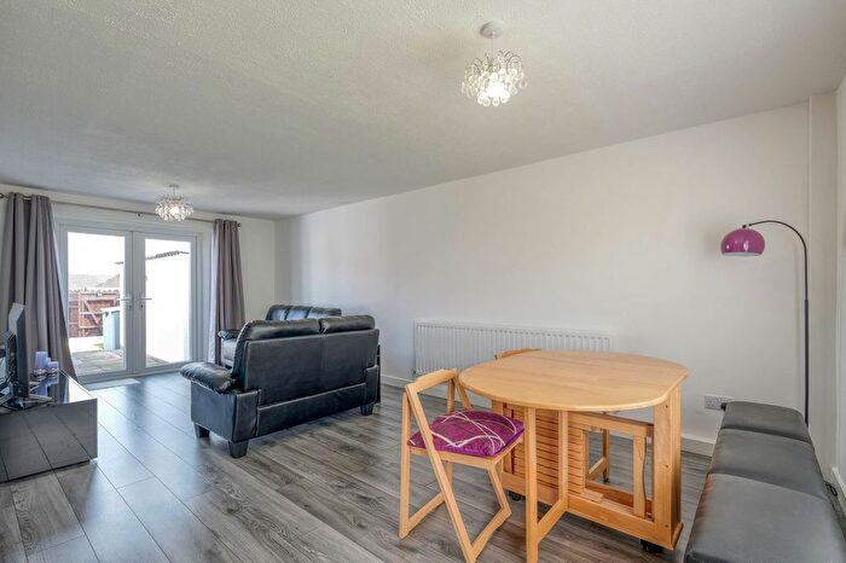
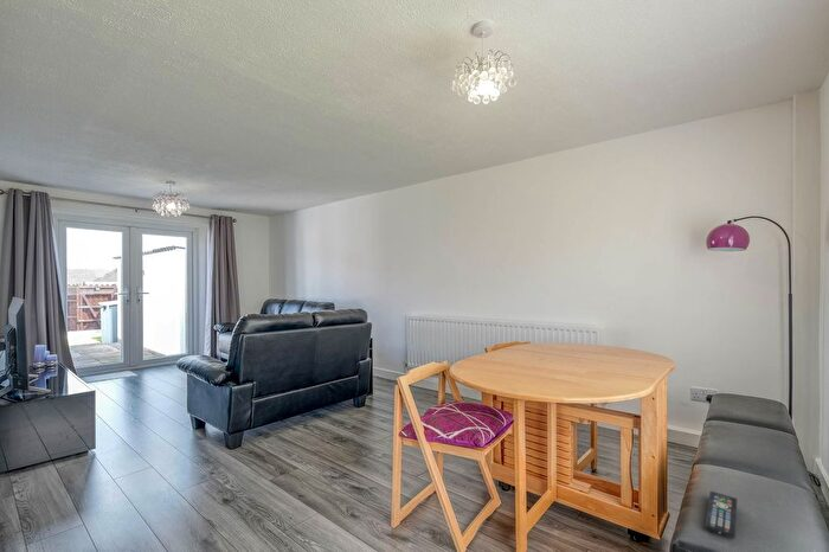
+ remote control [703,490,738,539]
